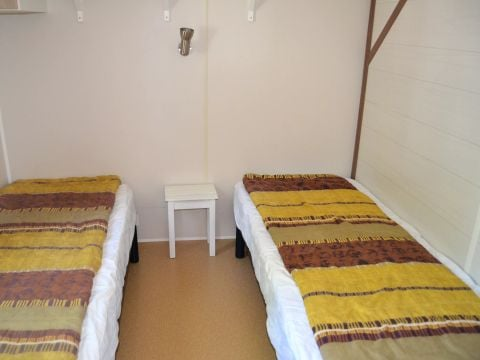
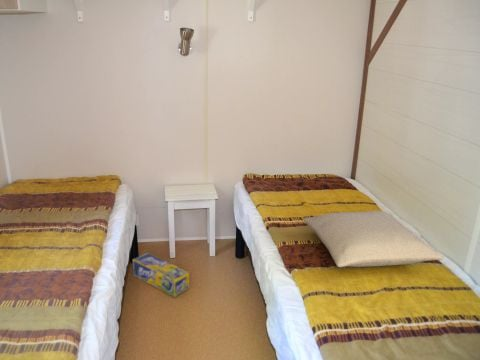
+ pillow [303,210,445,268]
+ box [132,251,190,298]
